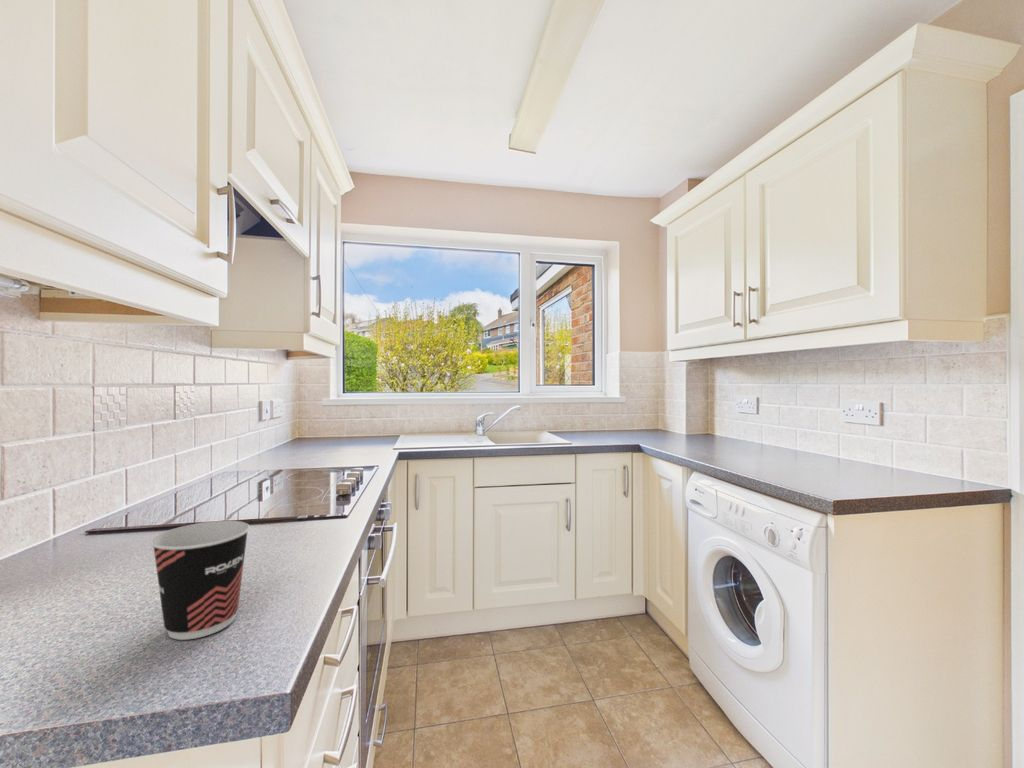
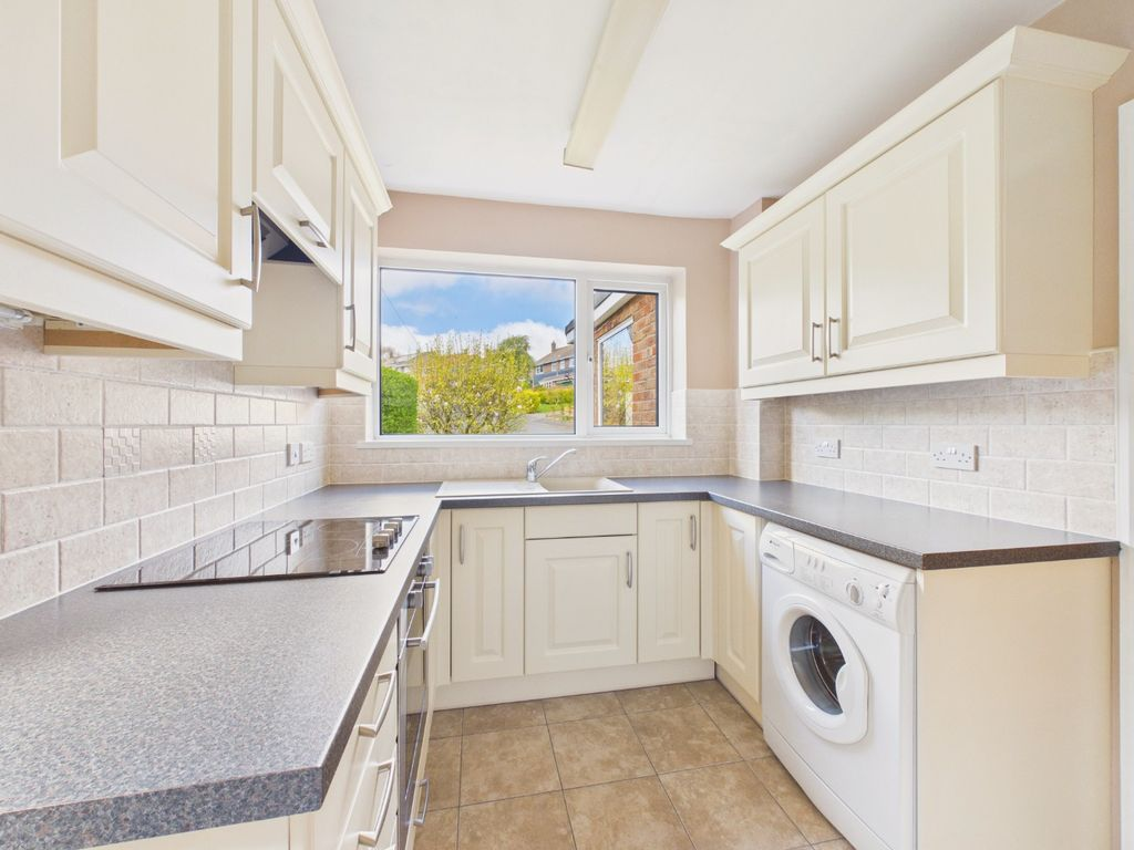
- cup [150,520,251,641]
